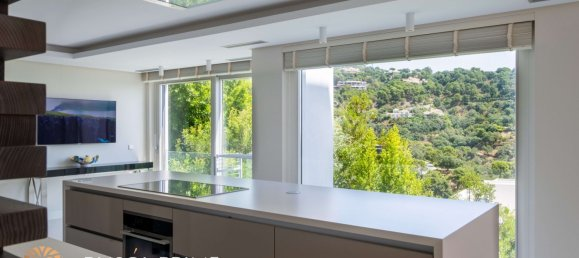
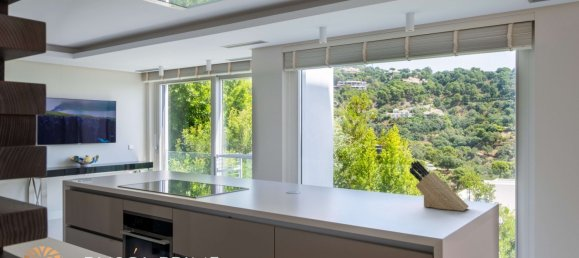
+ knife block [408,160,470,212]
